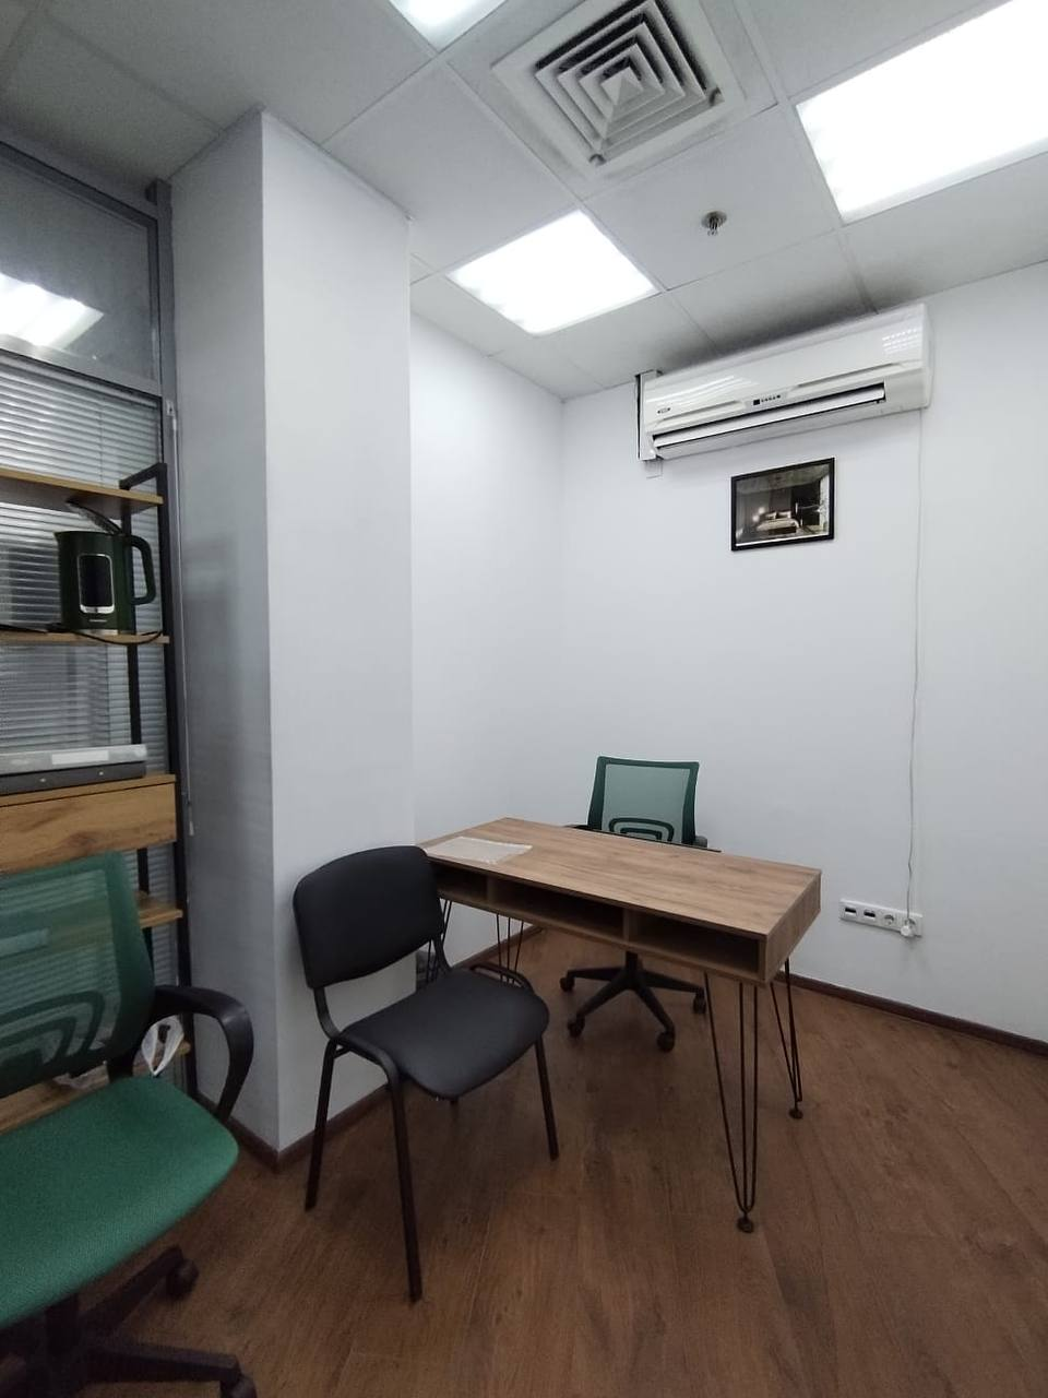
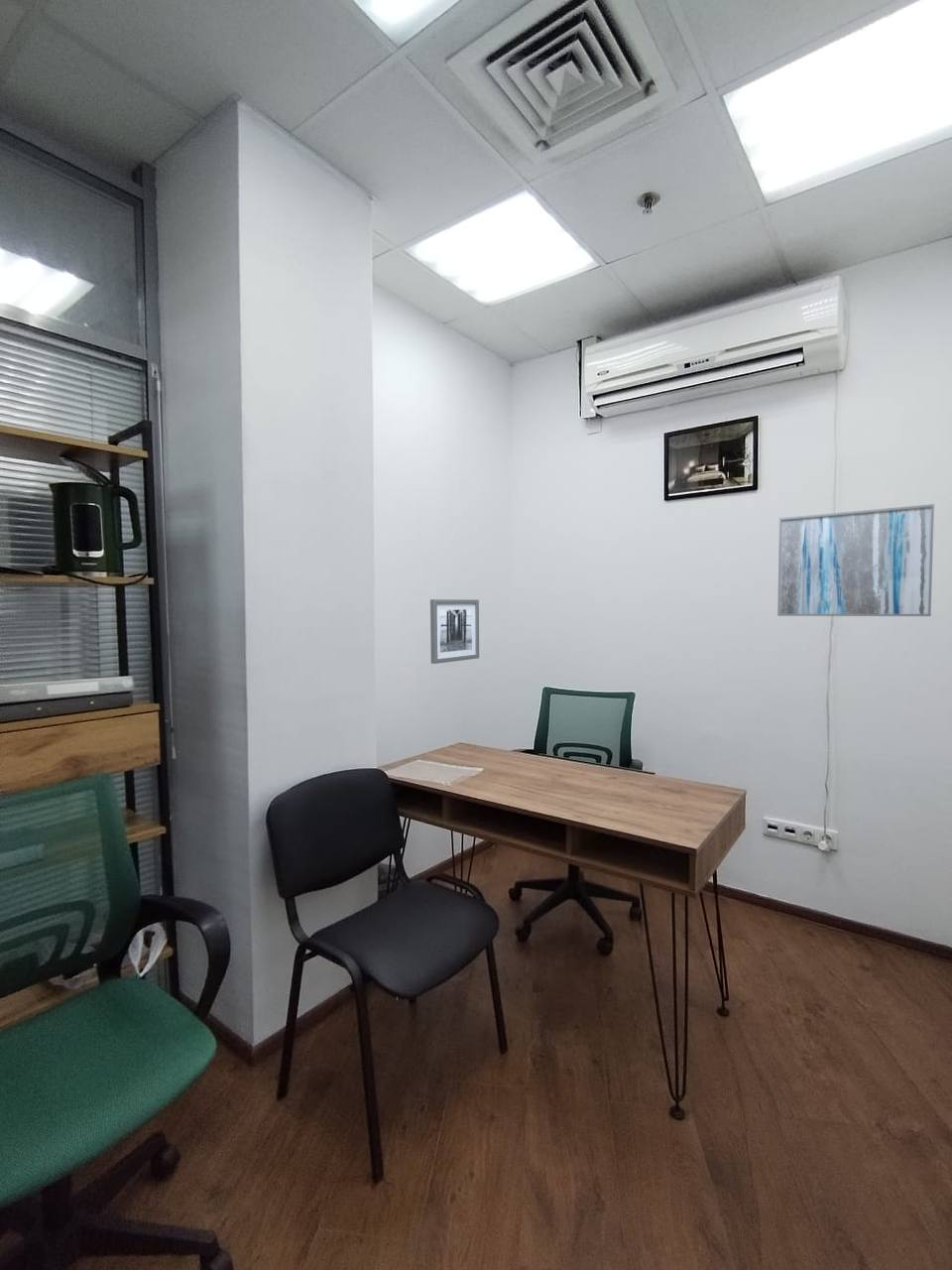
+ wall art [429,598,480,665]
+ wall art [776,503,935,617]
